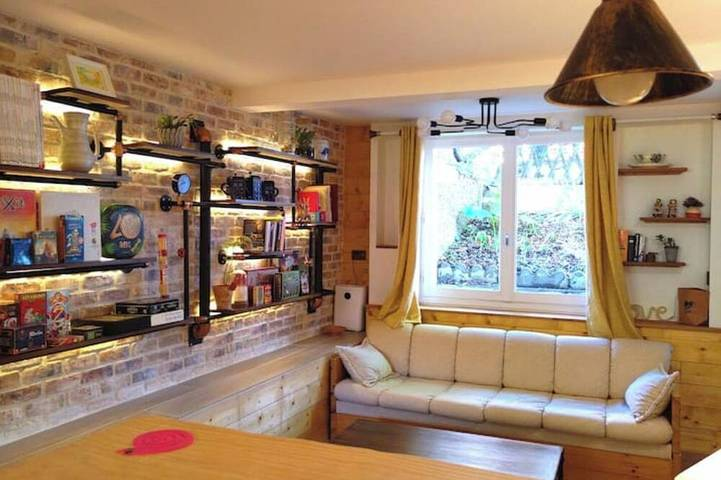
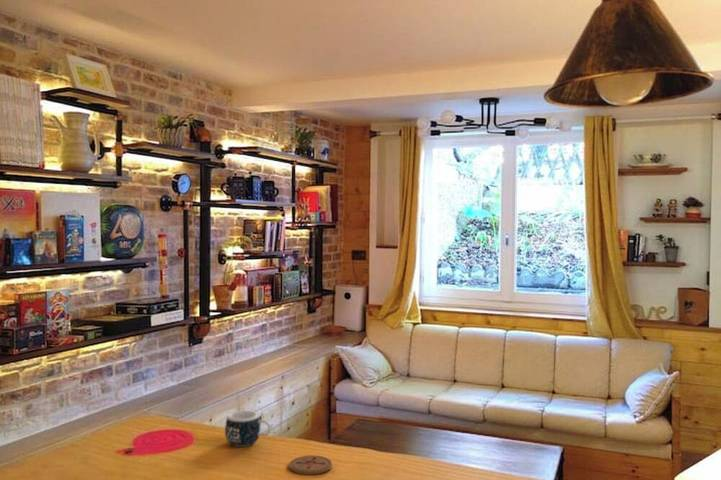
+ coaster [288,455,333,476]
+ mug [224,410,272,448]
